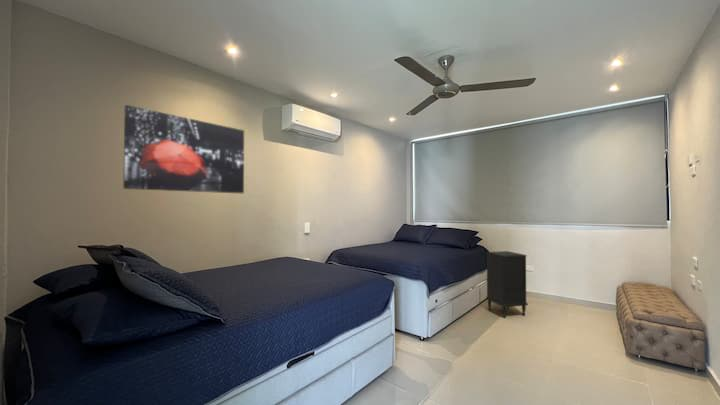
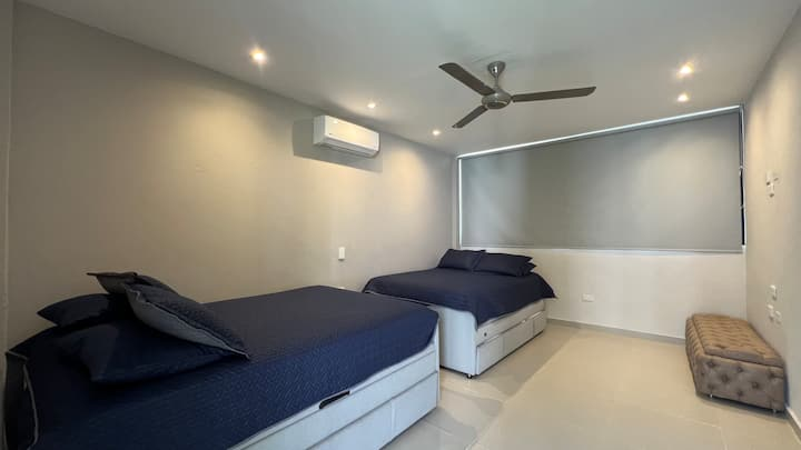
- nightstand [485,250,529,319]
- wall art [122,104,245,194]
